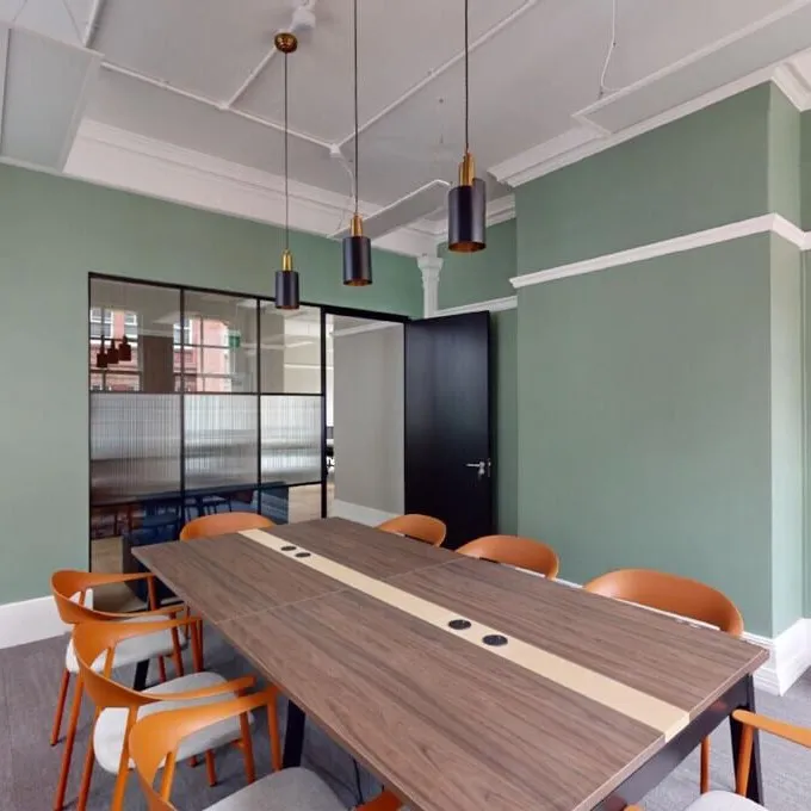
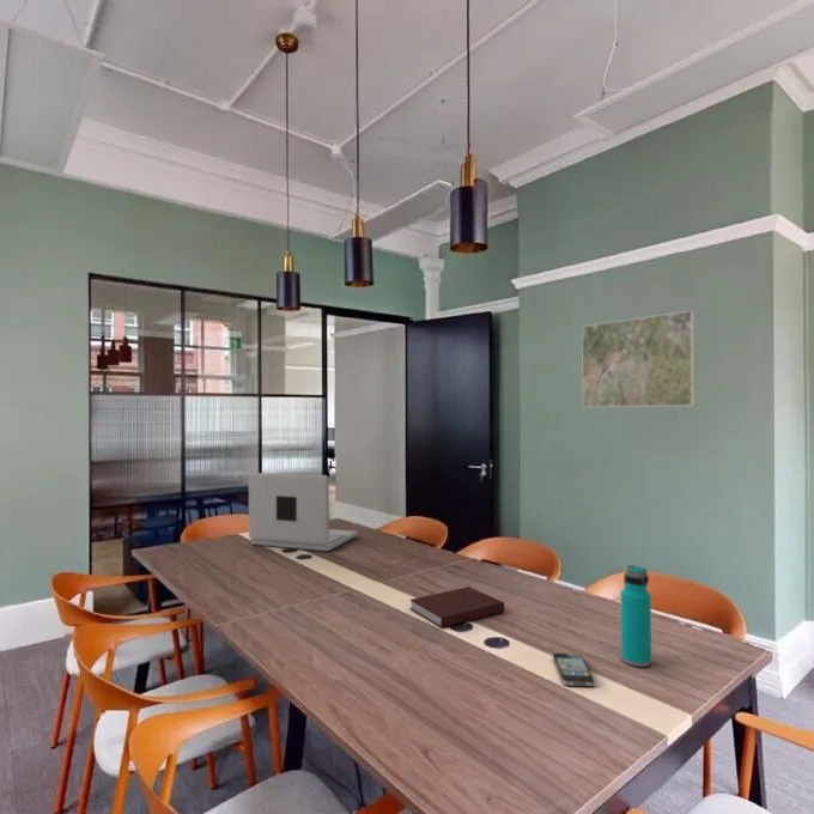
+ laptop [248,472,358,552]
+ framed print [581,309,695,408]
+ notebook [408,585,505,628]
+ water bottle [619,564,652,668]
+ smartphone [552,652,596,688]
